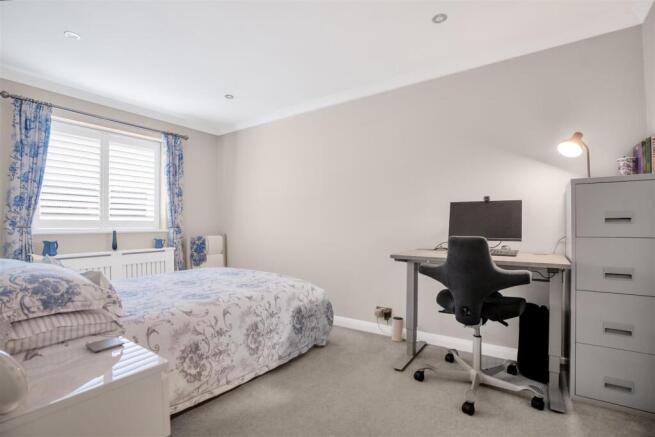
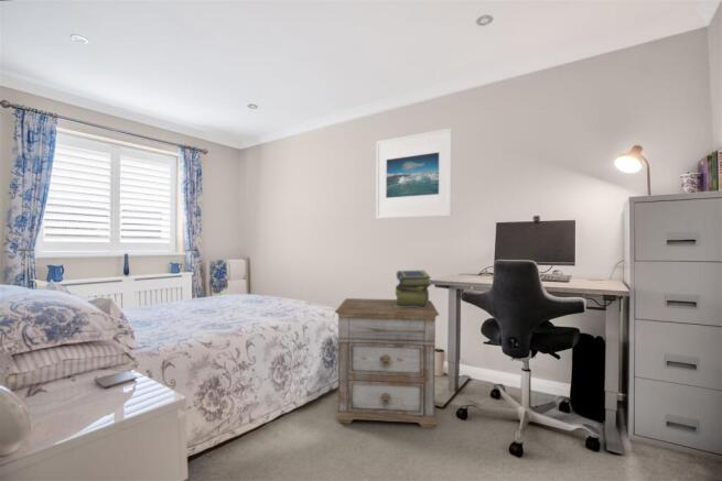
+ nightstand [334,297,440,429]
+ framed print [375,127,453,220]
+ stack of books [395,270,433,308]
